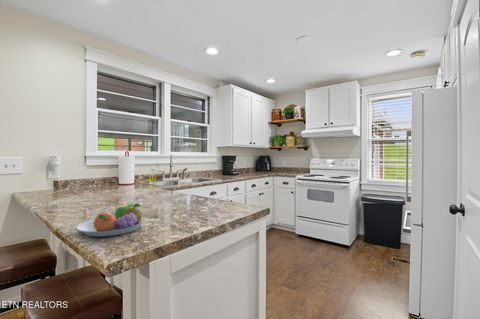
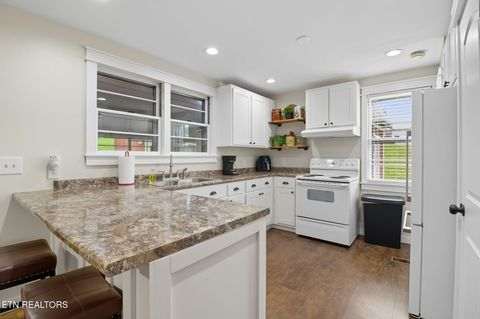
- fruit bowl [75,202,146,237]
